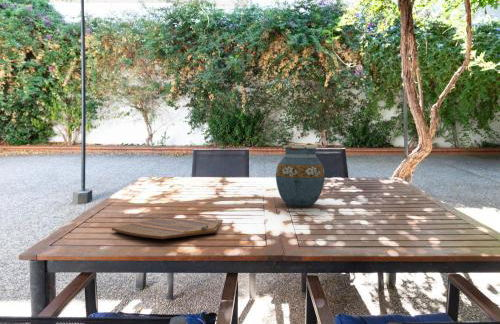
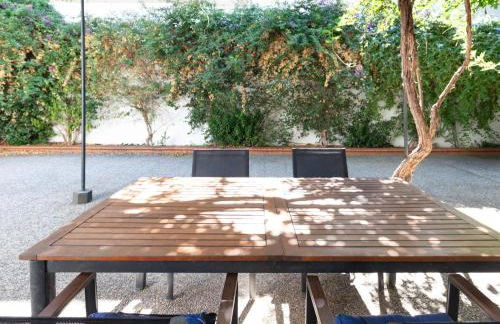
- cutting board [111,217,224,240]
- vase [275,144,326,207]
